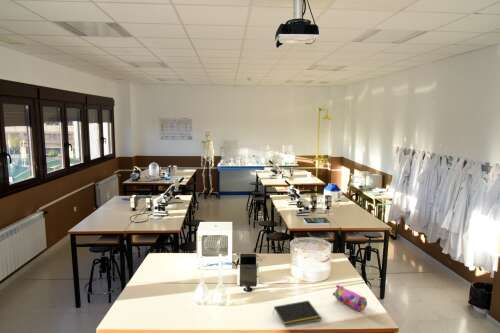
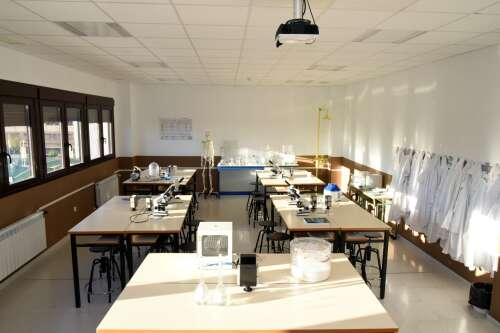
- pencil case [332,284,368,312]
- notepad [272,300,322,328]
